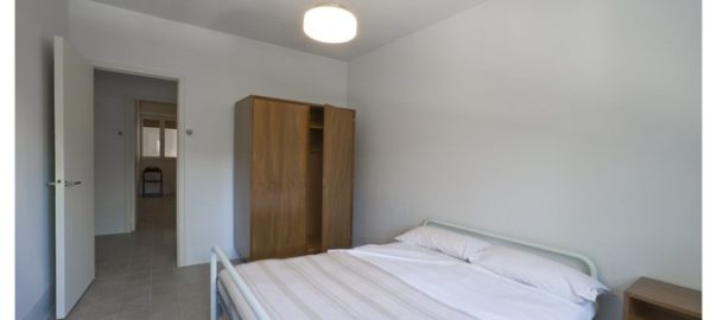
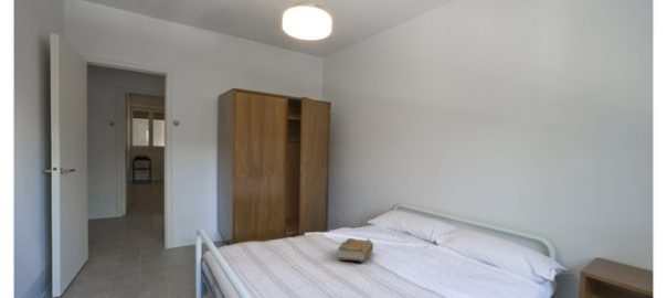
+ book [337,237,374,264]
